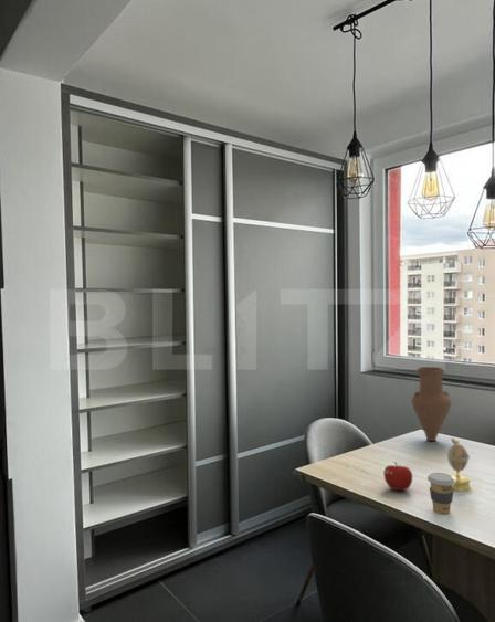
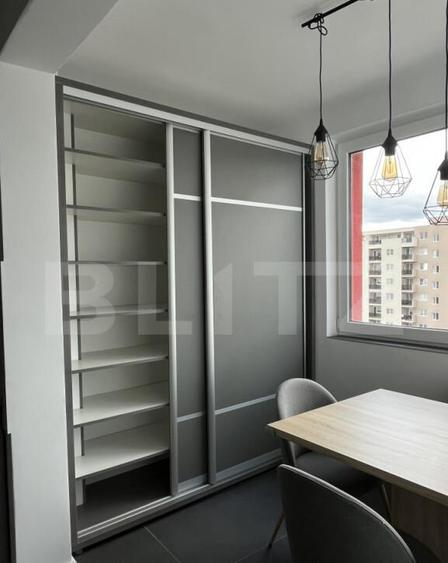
- coffee cup [426,472,455,515]
- decorative egg [446,437,473,493]
- vase [411,366,452,442]
- fruit [382,461,413,492]
